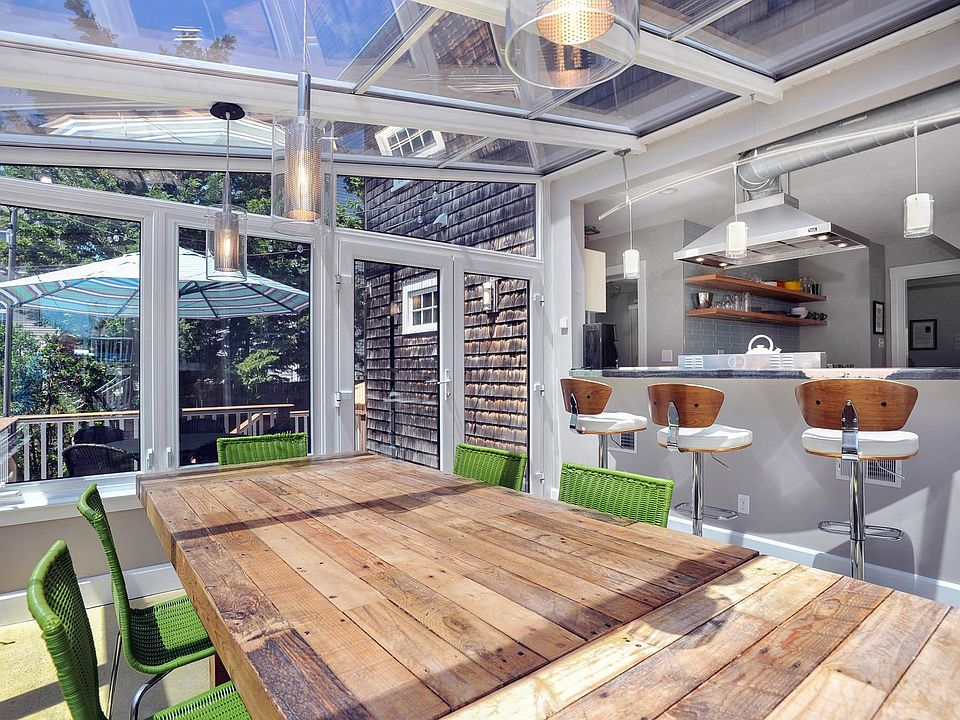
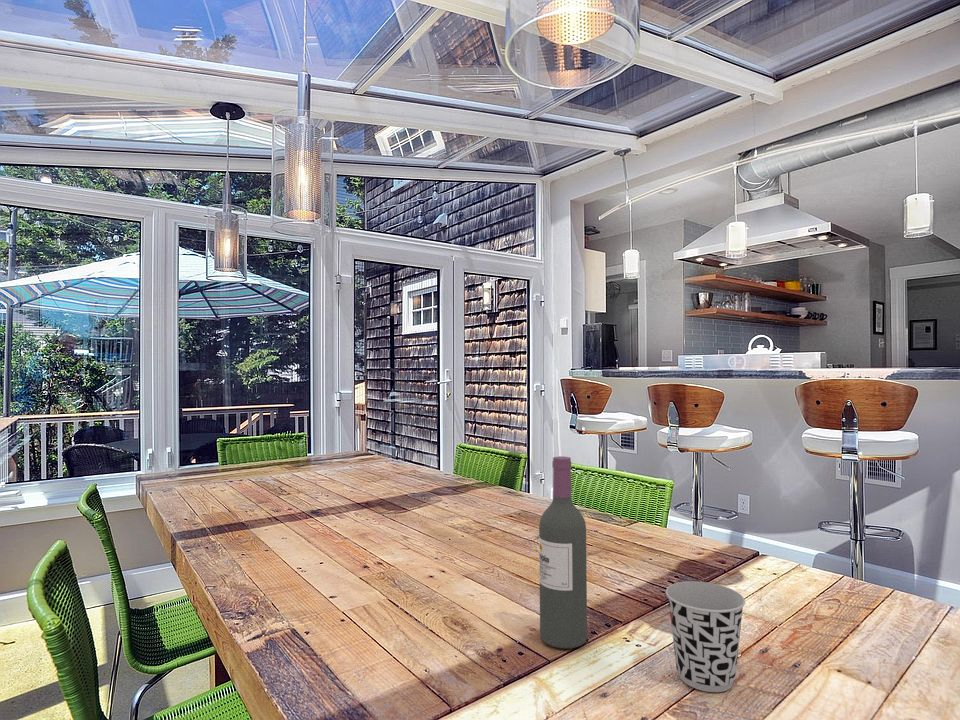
+ cup [665,580,746,693]
+ wine bottle [538,455,588,649]
